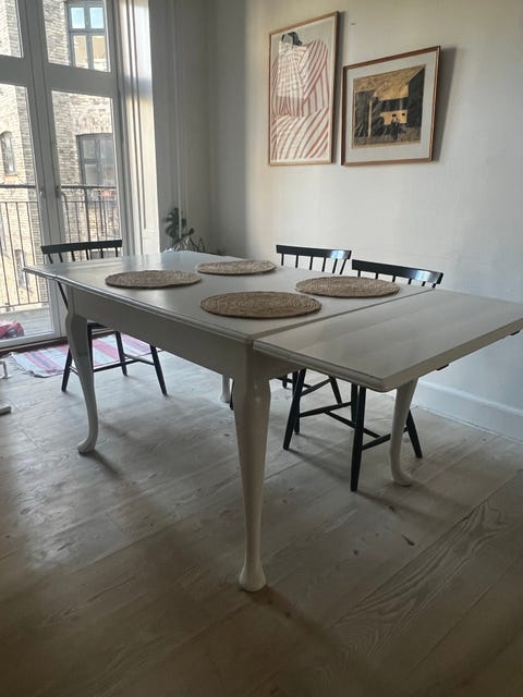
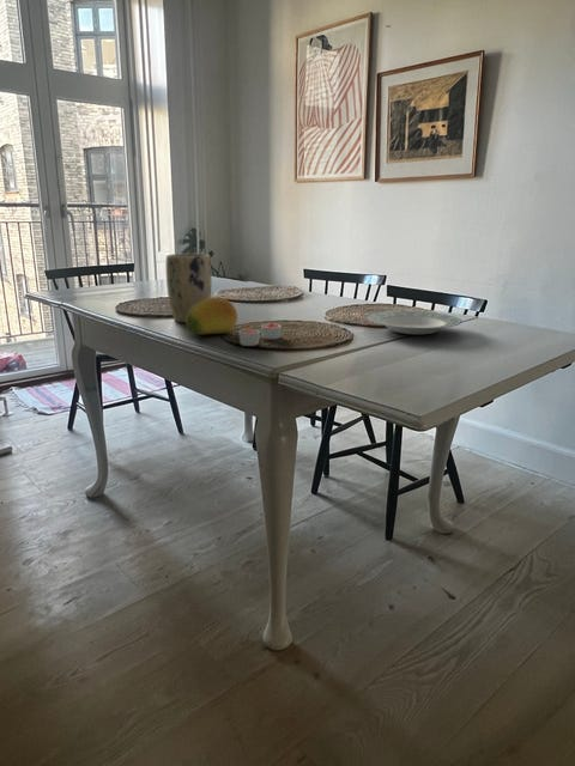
+ plant pot [164,253,212,324]
+ candle [237,322,283,347]
+ plate [365,310,464,335]
+ fruit [184,296,238,336]
